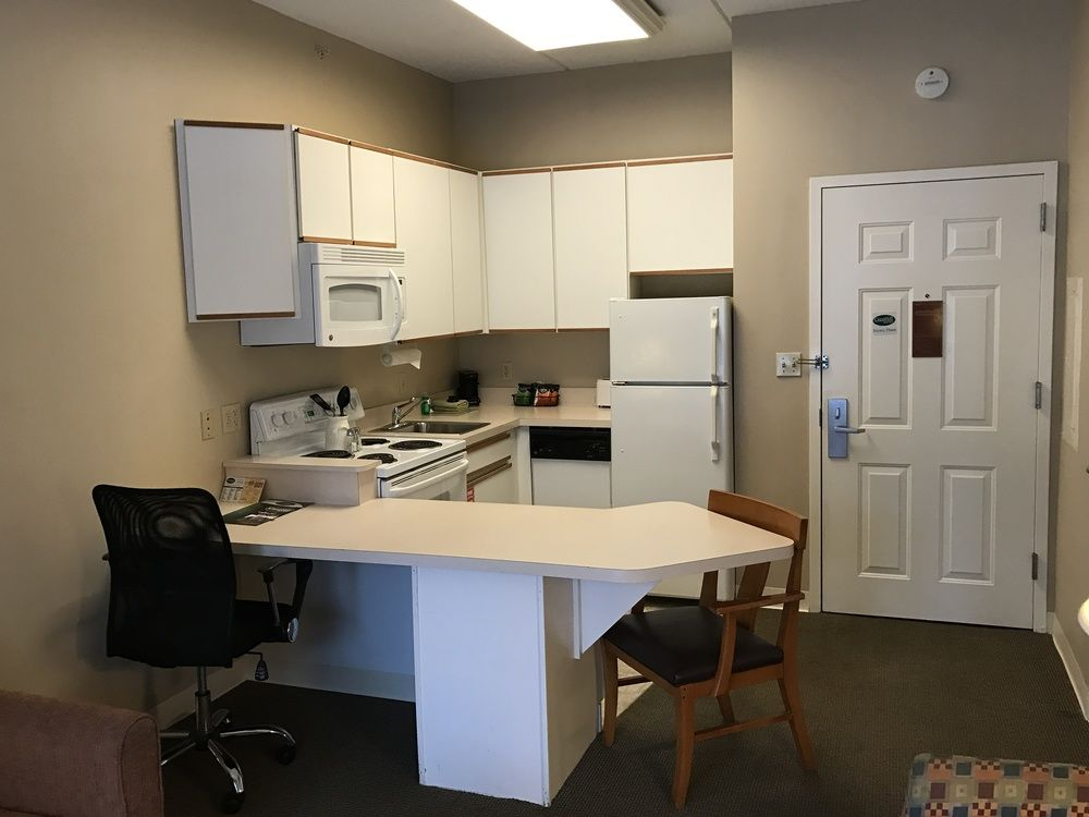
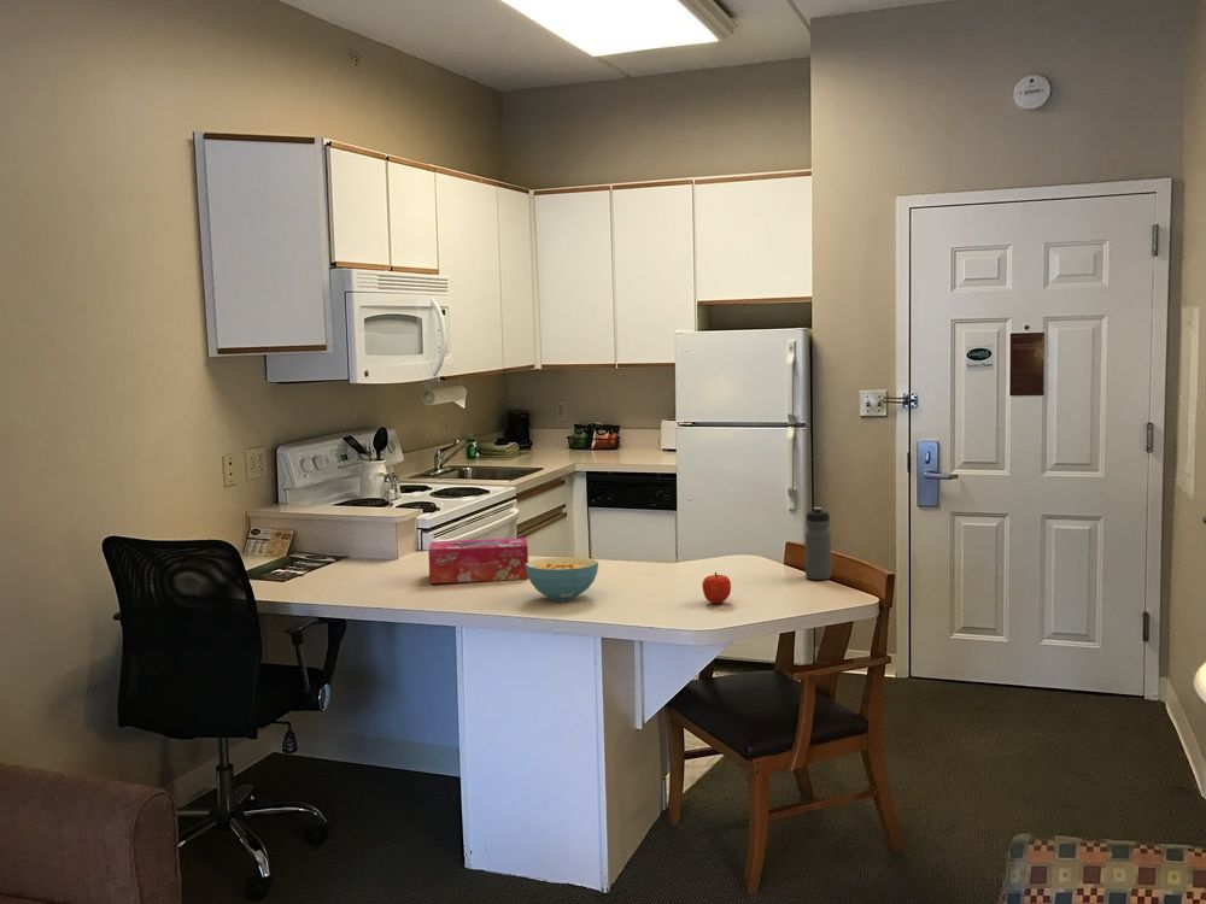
+ water bottle [804,506,832,581]
+ fruit [701,571,732,605]
+ cereal bowl [525,556,599,601]
+ tissue box [427,536,529,585]
